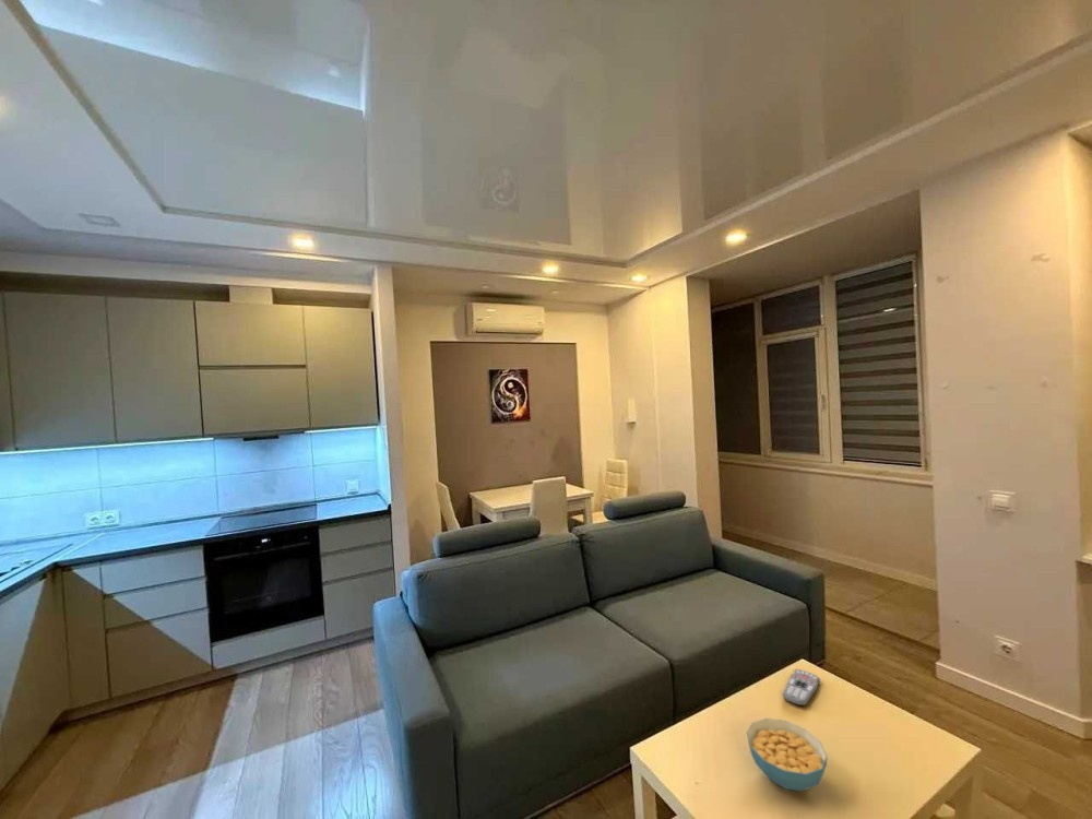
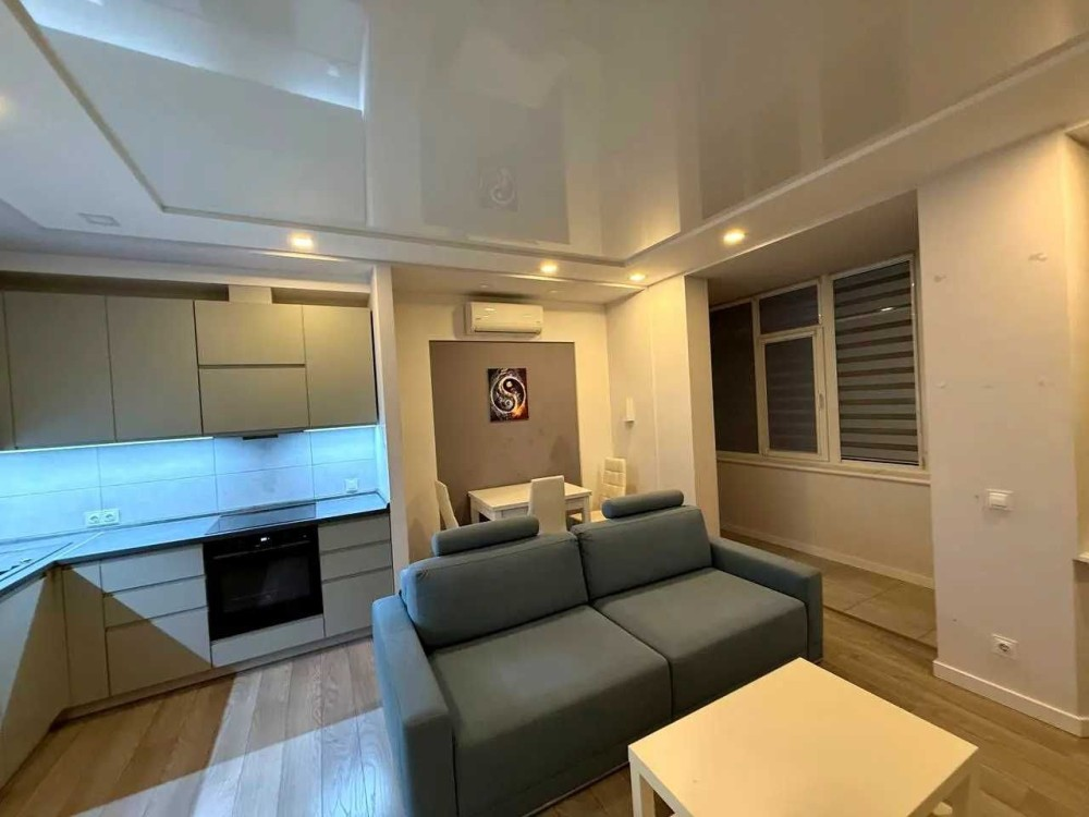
- remote control [782,668,821,707]
- cereal bowl [746,717,829,793]
